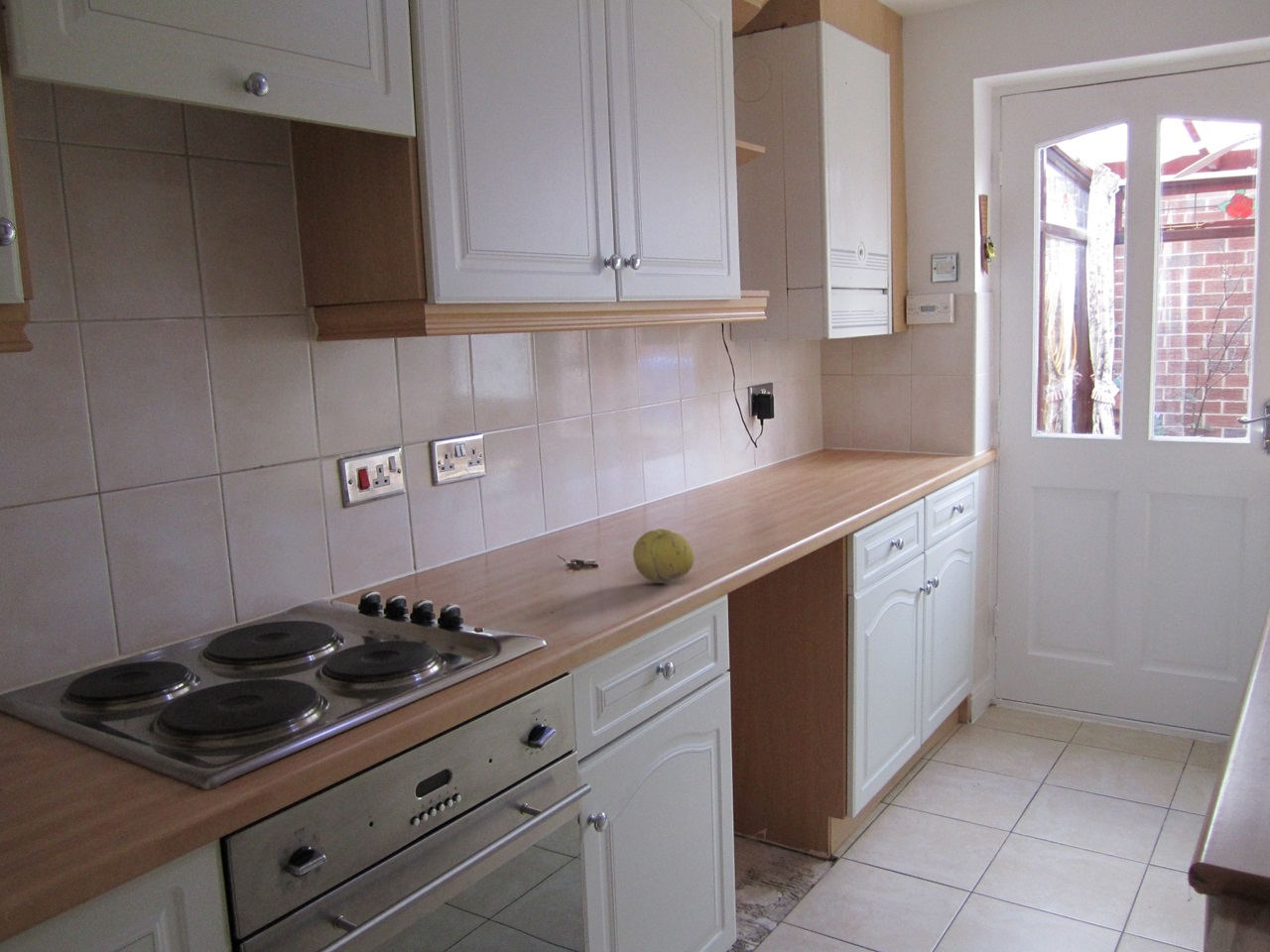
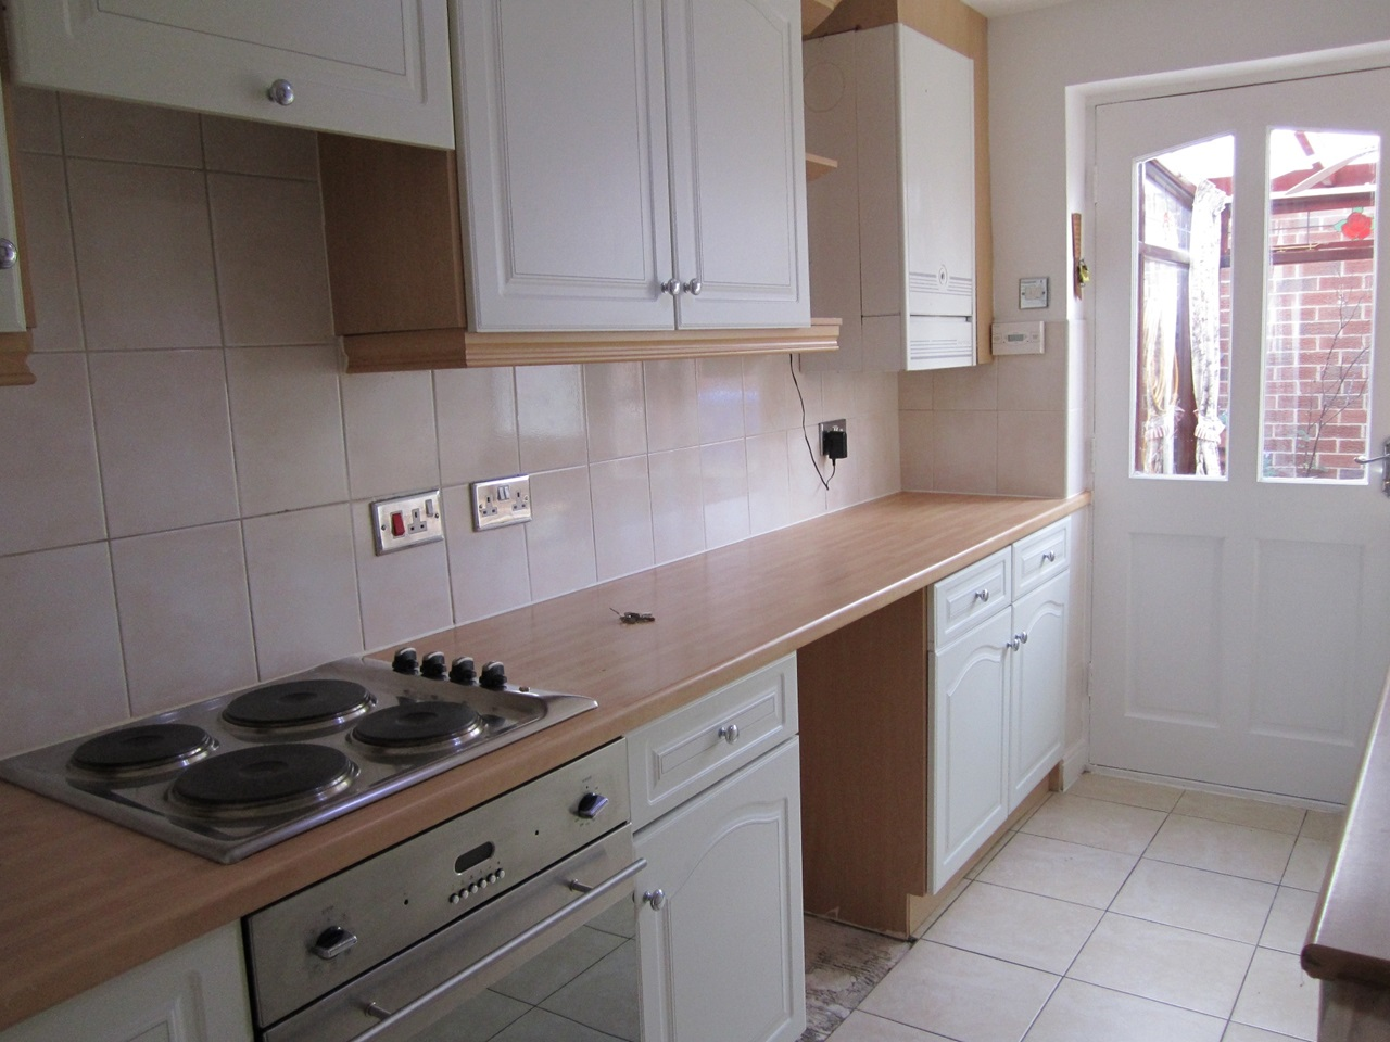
- fruit [632,528,696,584]
